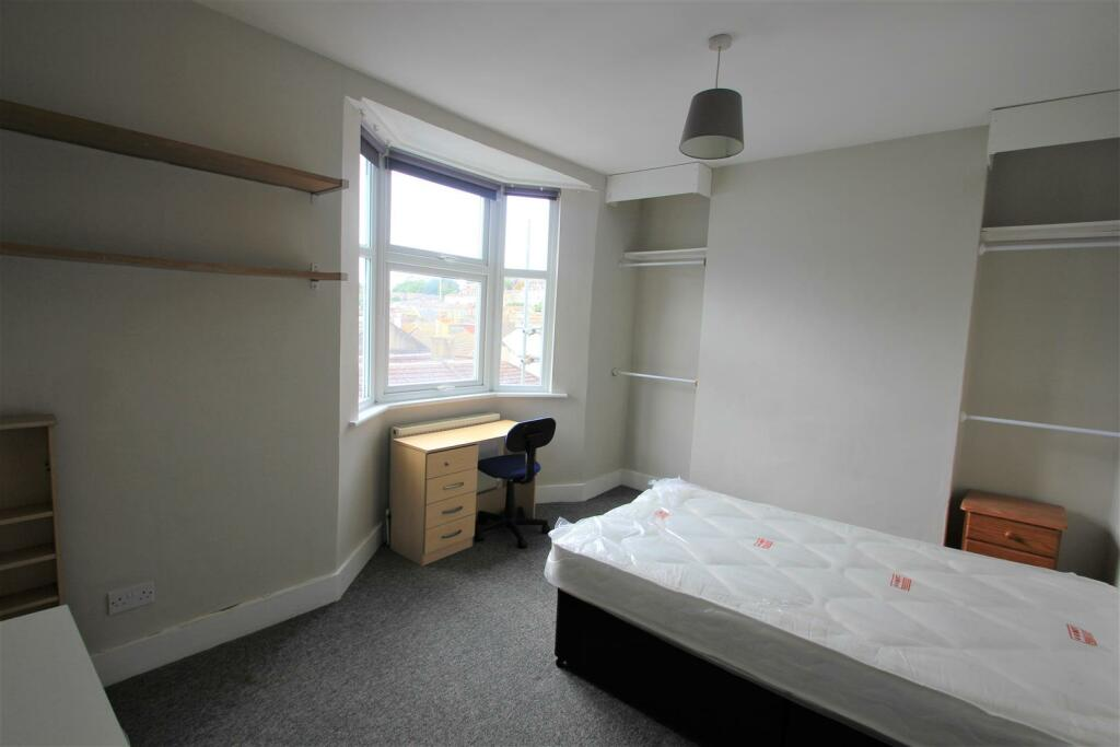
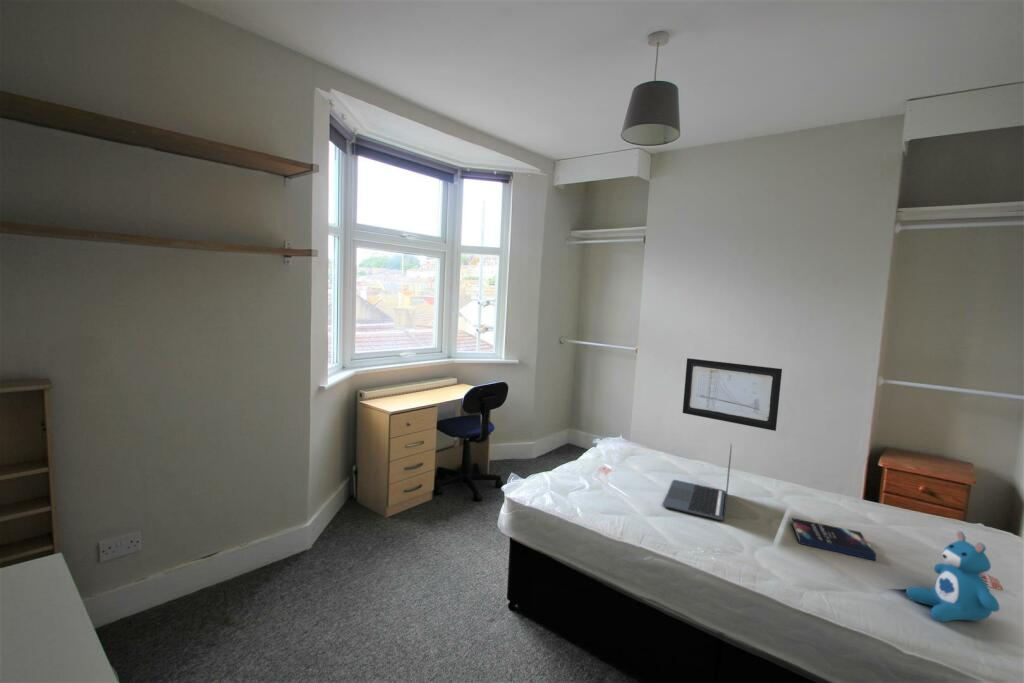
+ teddy bear [905,530,1000,623]
+ laptop [661,444,733,522]
+ wall art [682,357,783,432]
+ hardback book [790,517,877,561]
